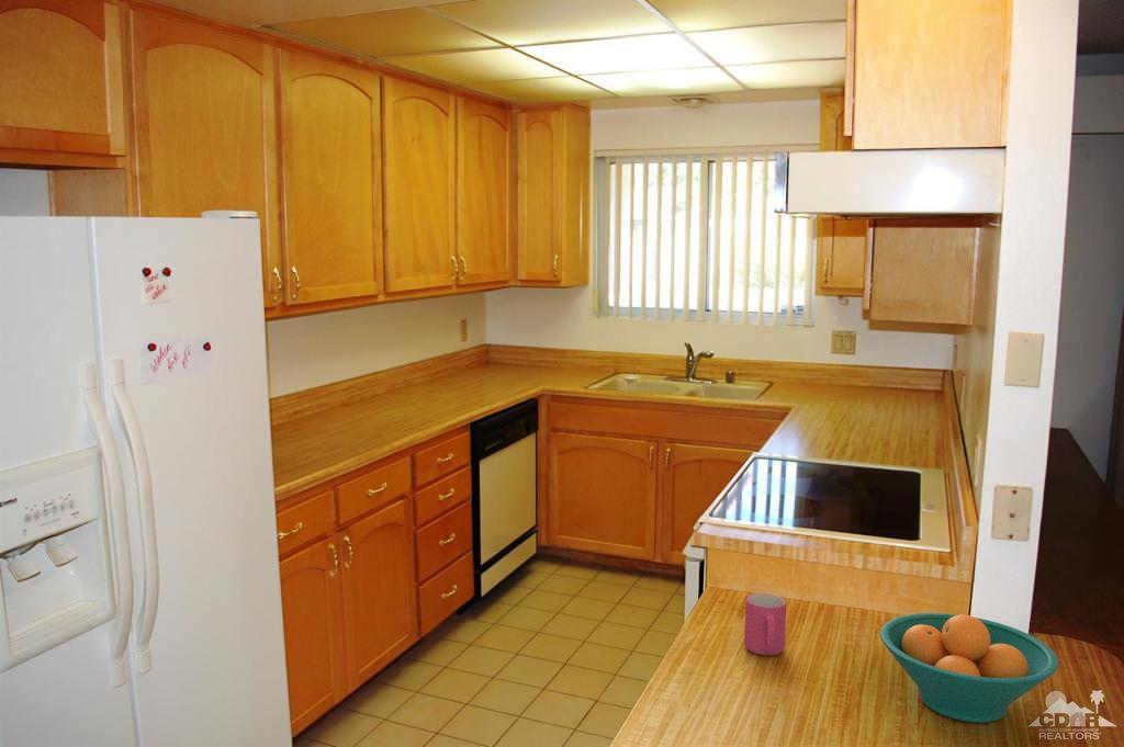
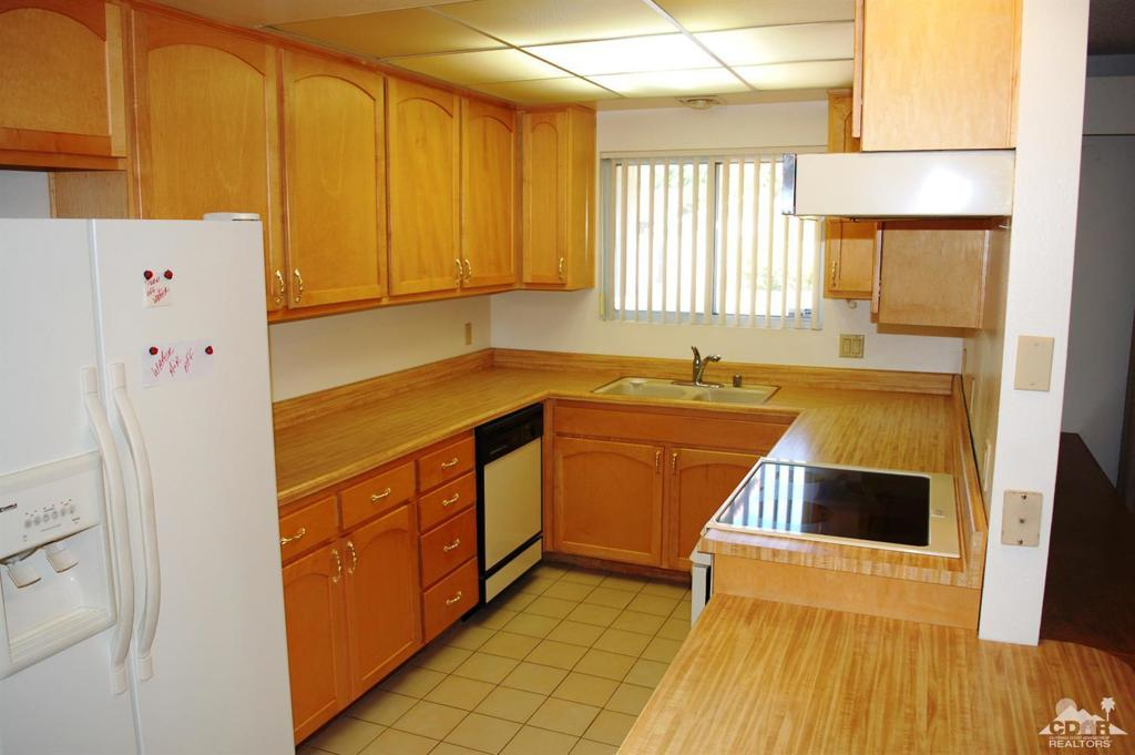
- fruit bowl [879,612,1059,724]
- mug [743,592,787,657]
